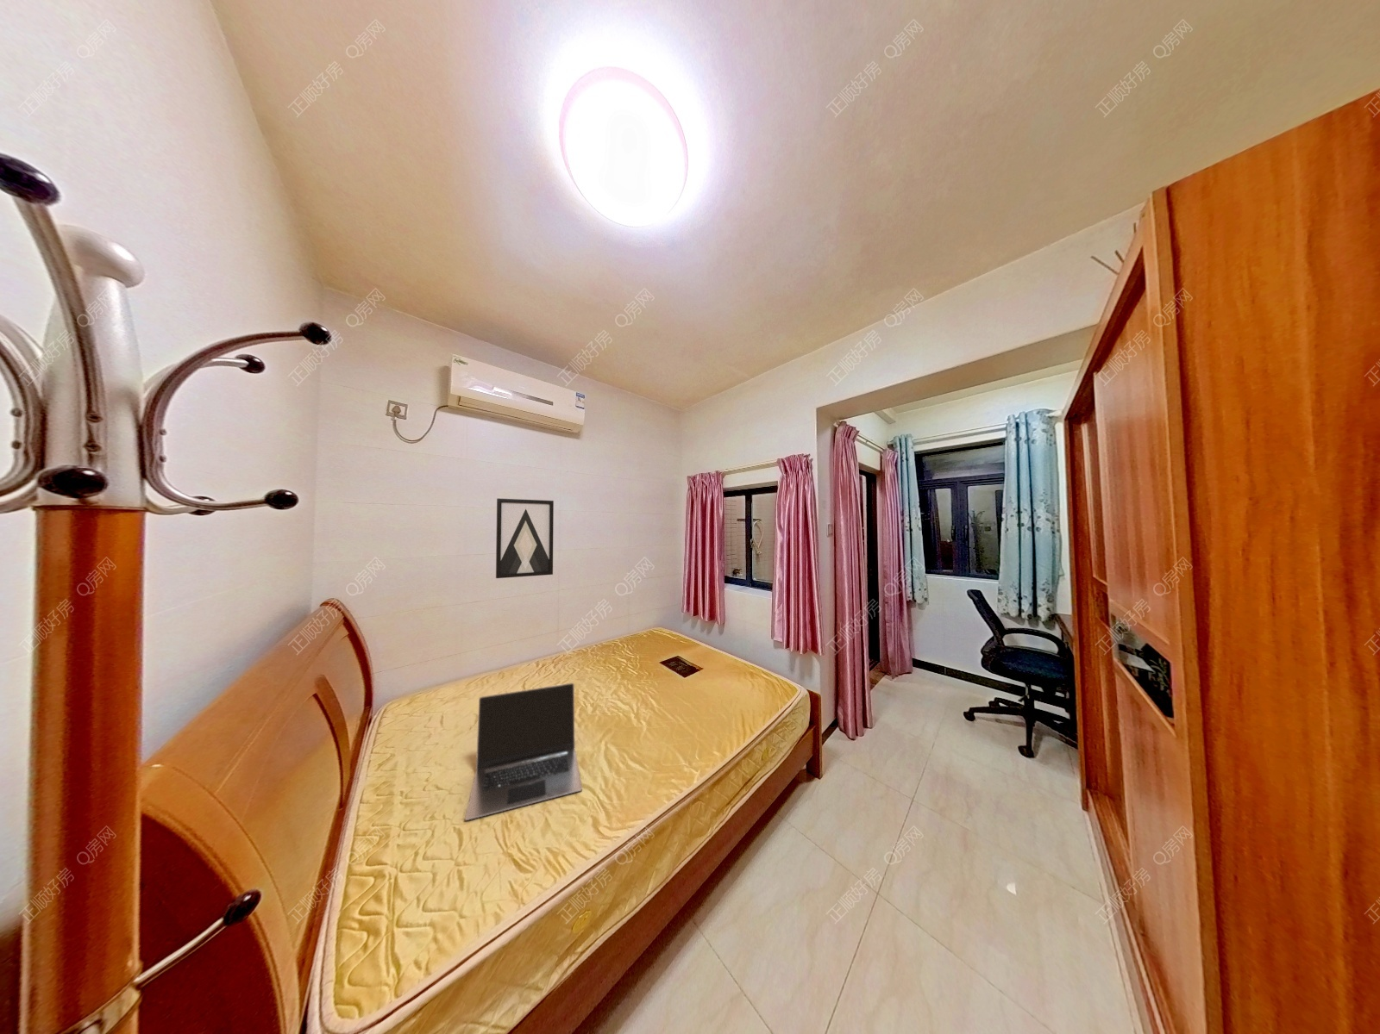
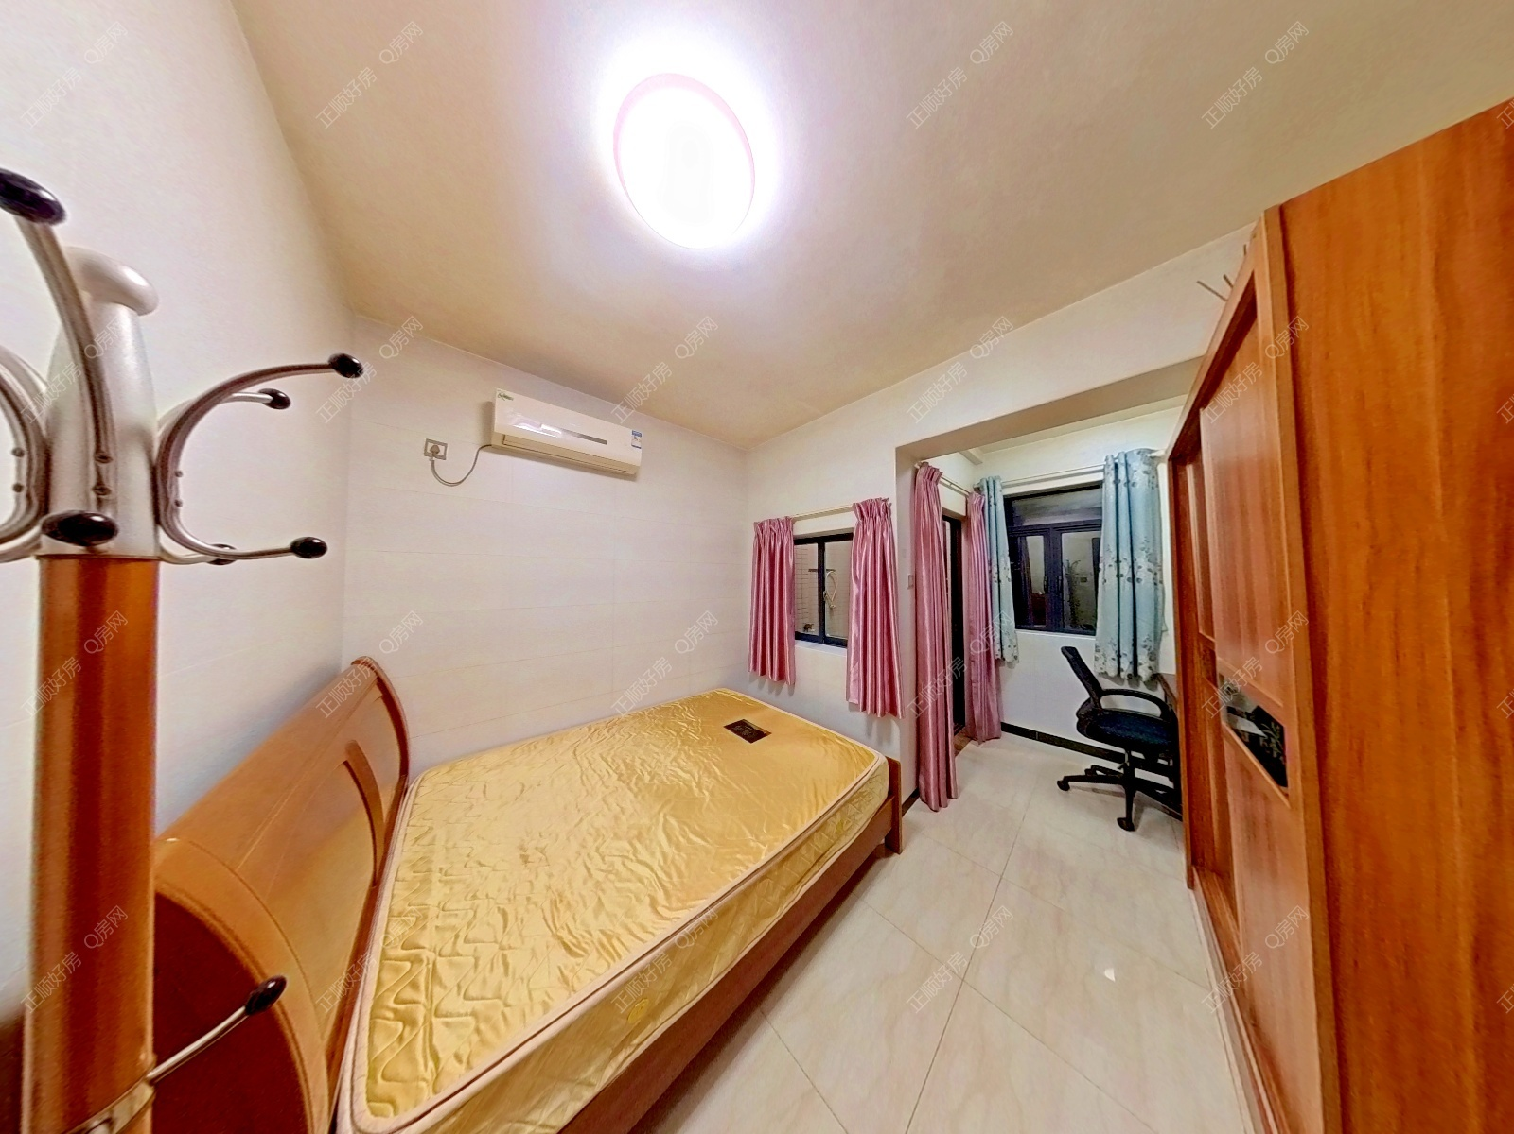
- laptop [464,682,584,821]
- wall art [495,499,554,579]
